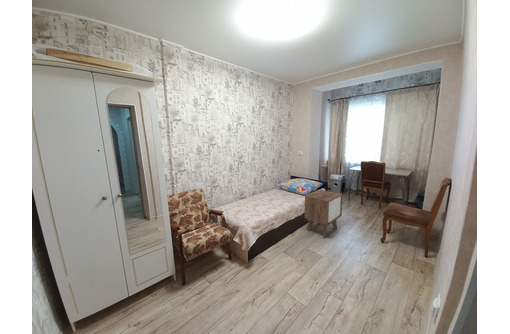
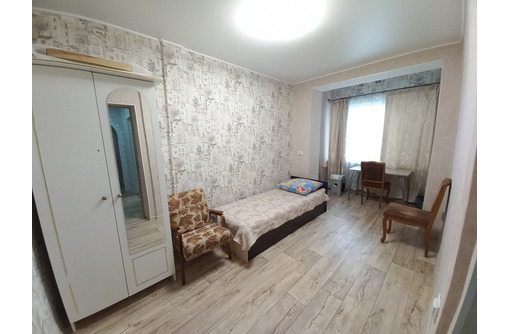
- nightstand [304,189,344,238]
